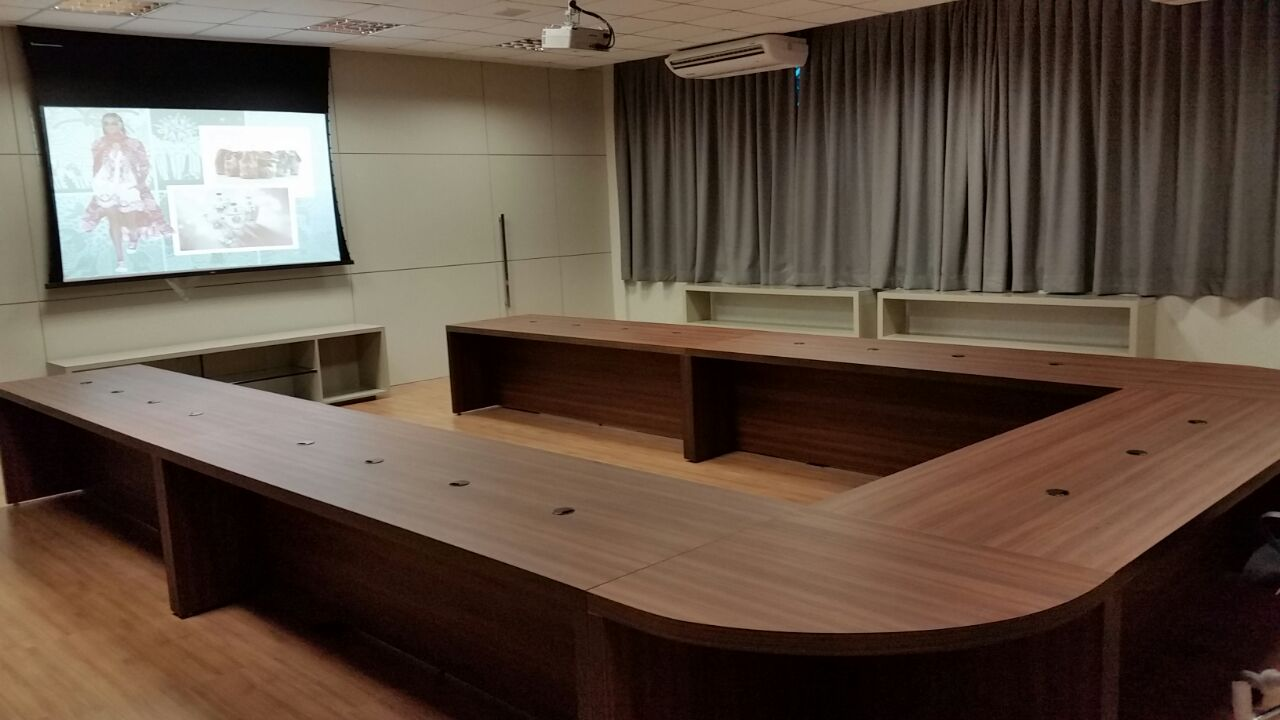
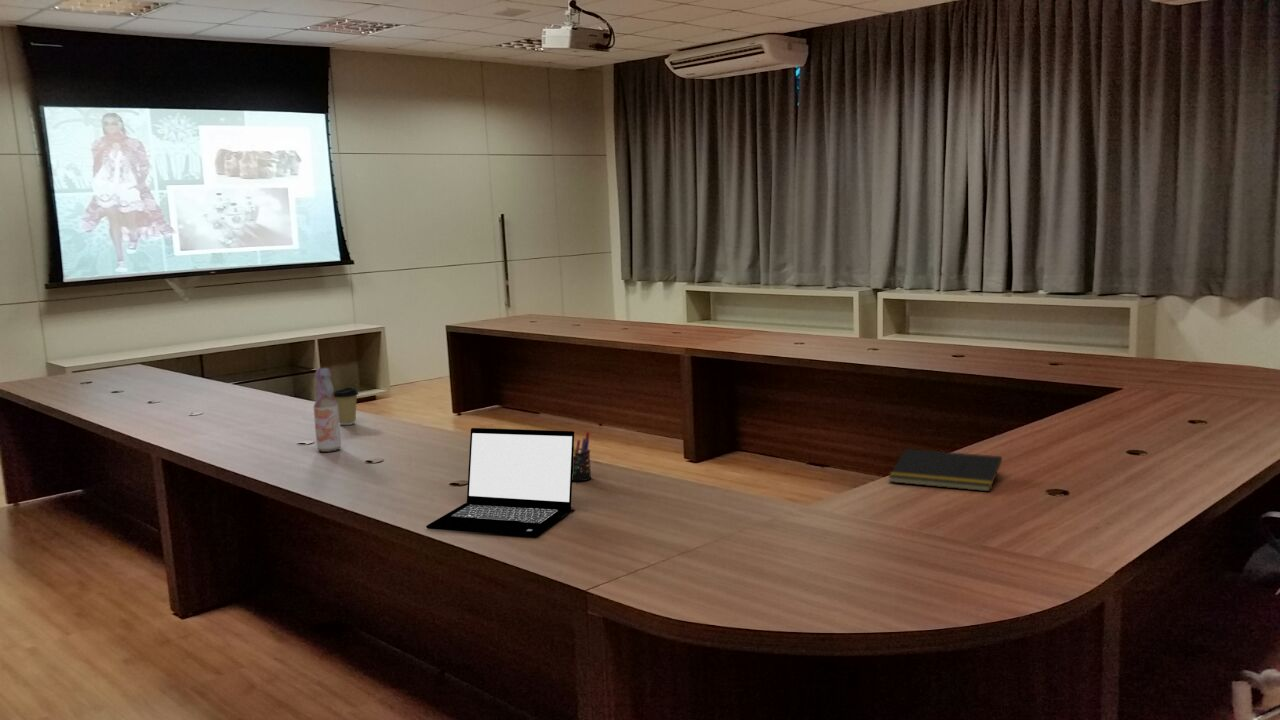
+ coffee cup [333,386,360,426]
+ bottle [313,367,342,453]
+ notepad [888,448,1003,493]
+ laptop computer [425,427,575,537]
+ pen holder [572,431,592,482]
